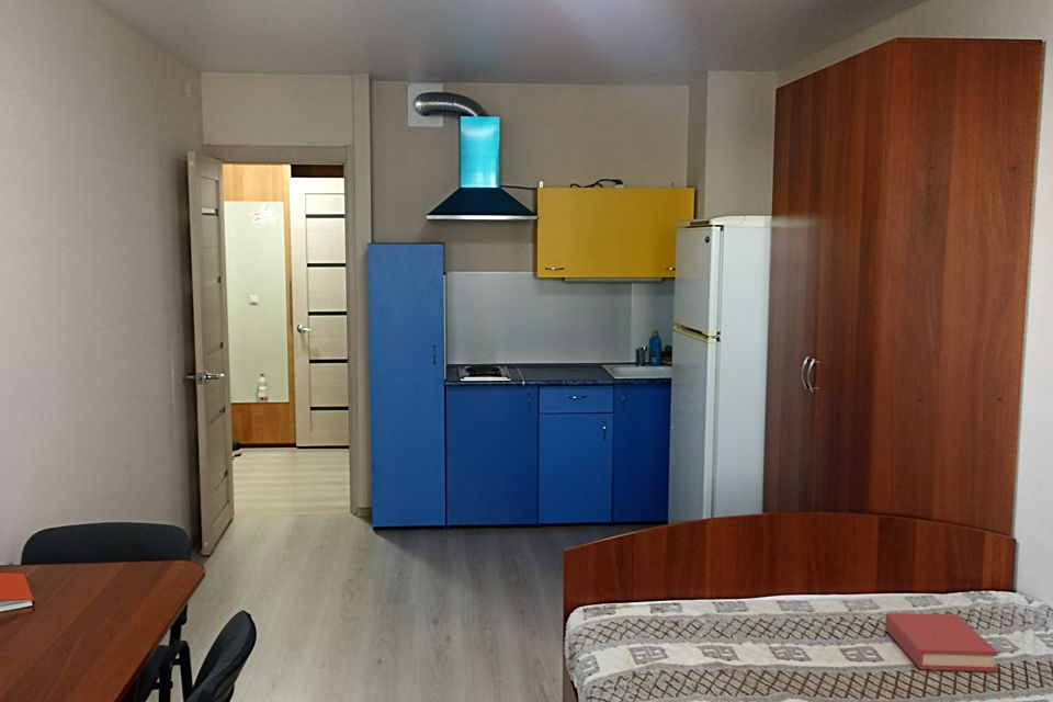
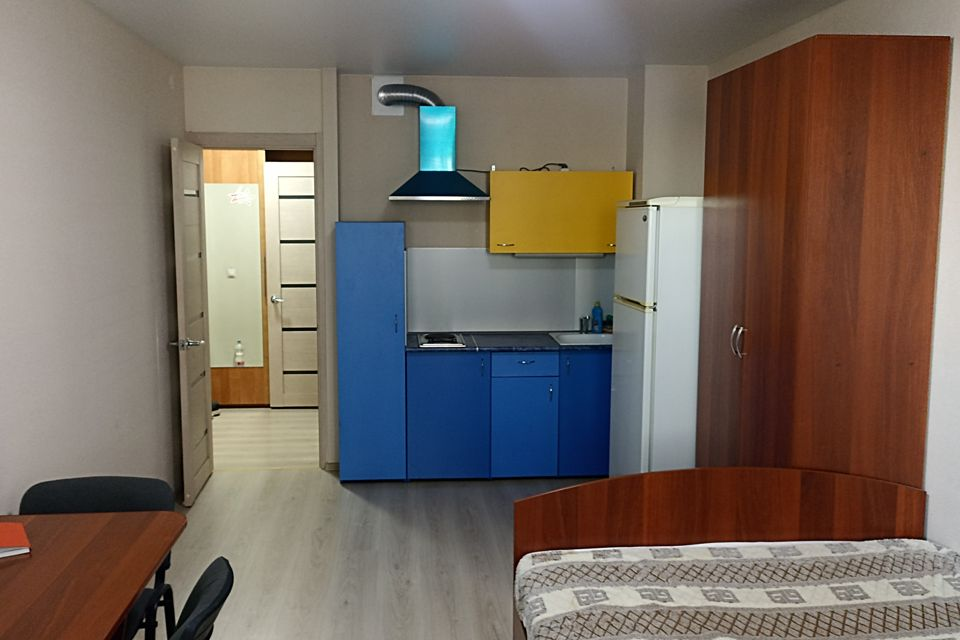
- hardback book [884,612,999,672]
